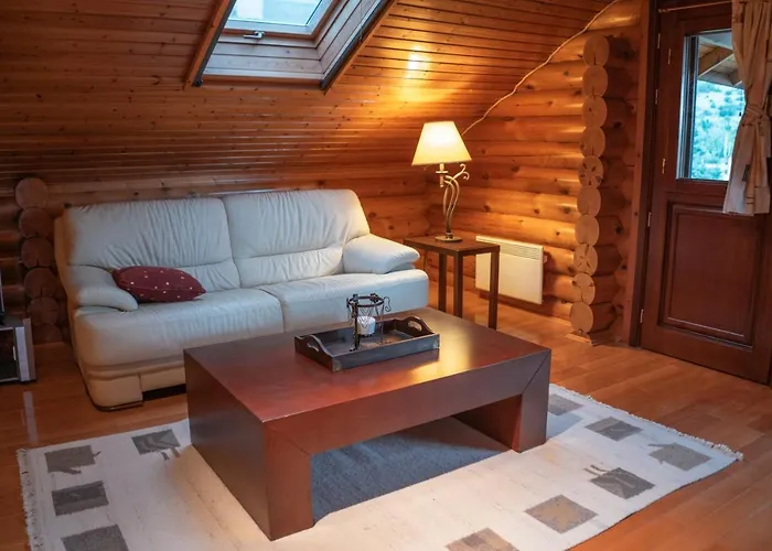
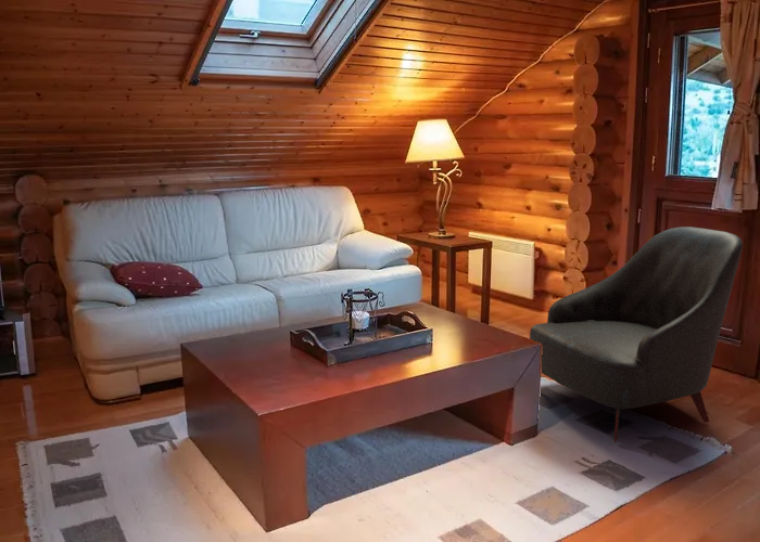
+ armchair [529,225,744,443]
